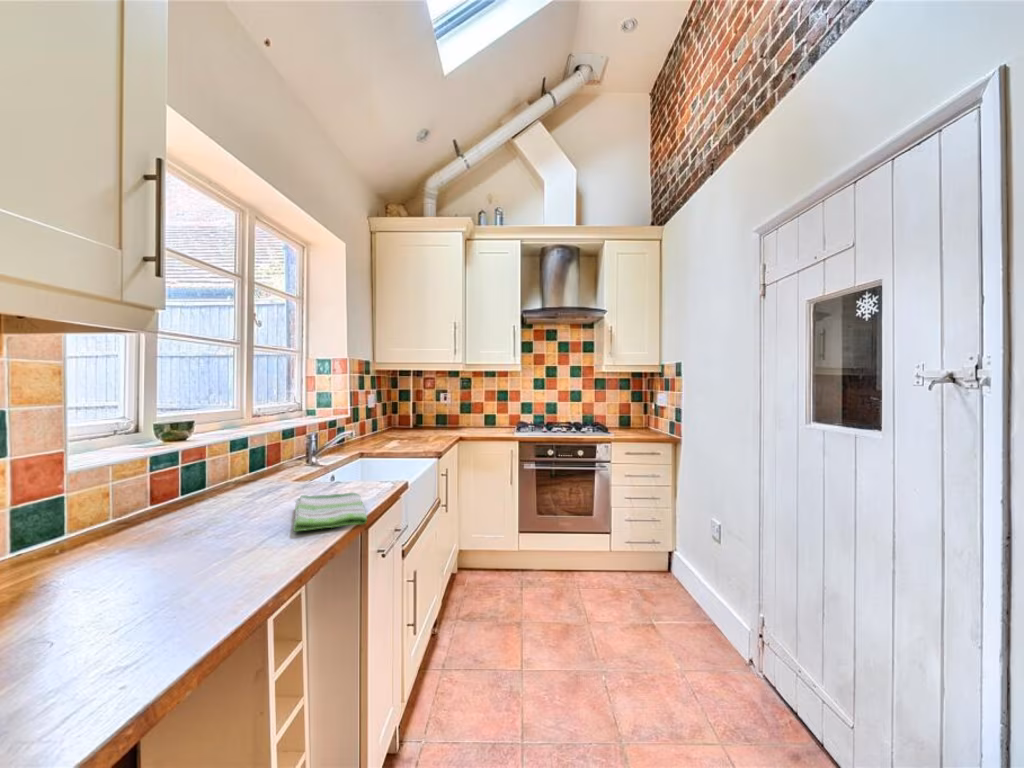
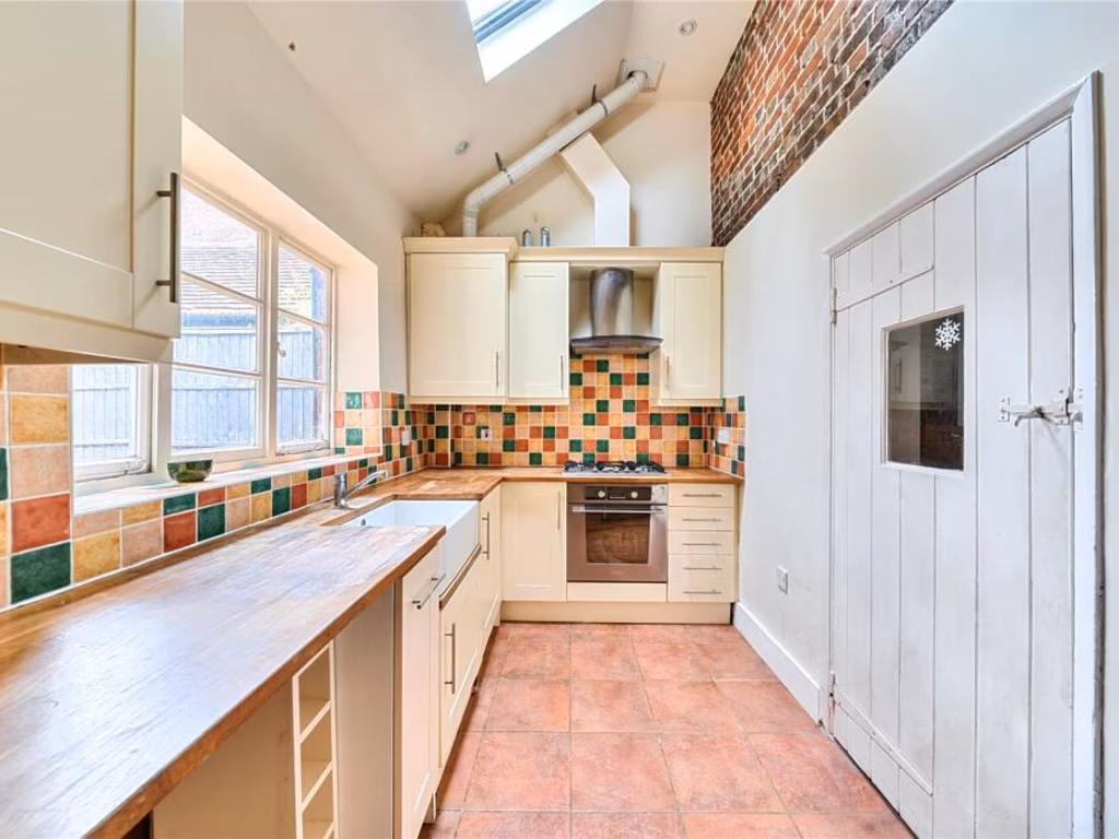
- dish towel [292,492,368,533]
